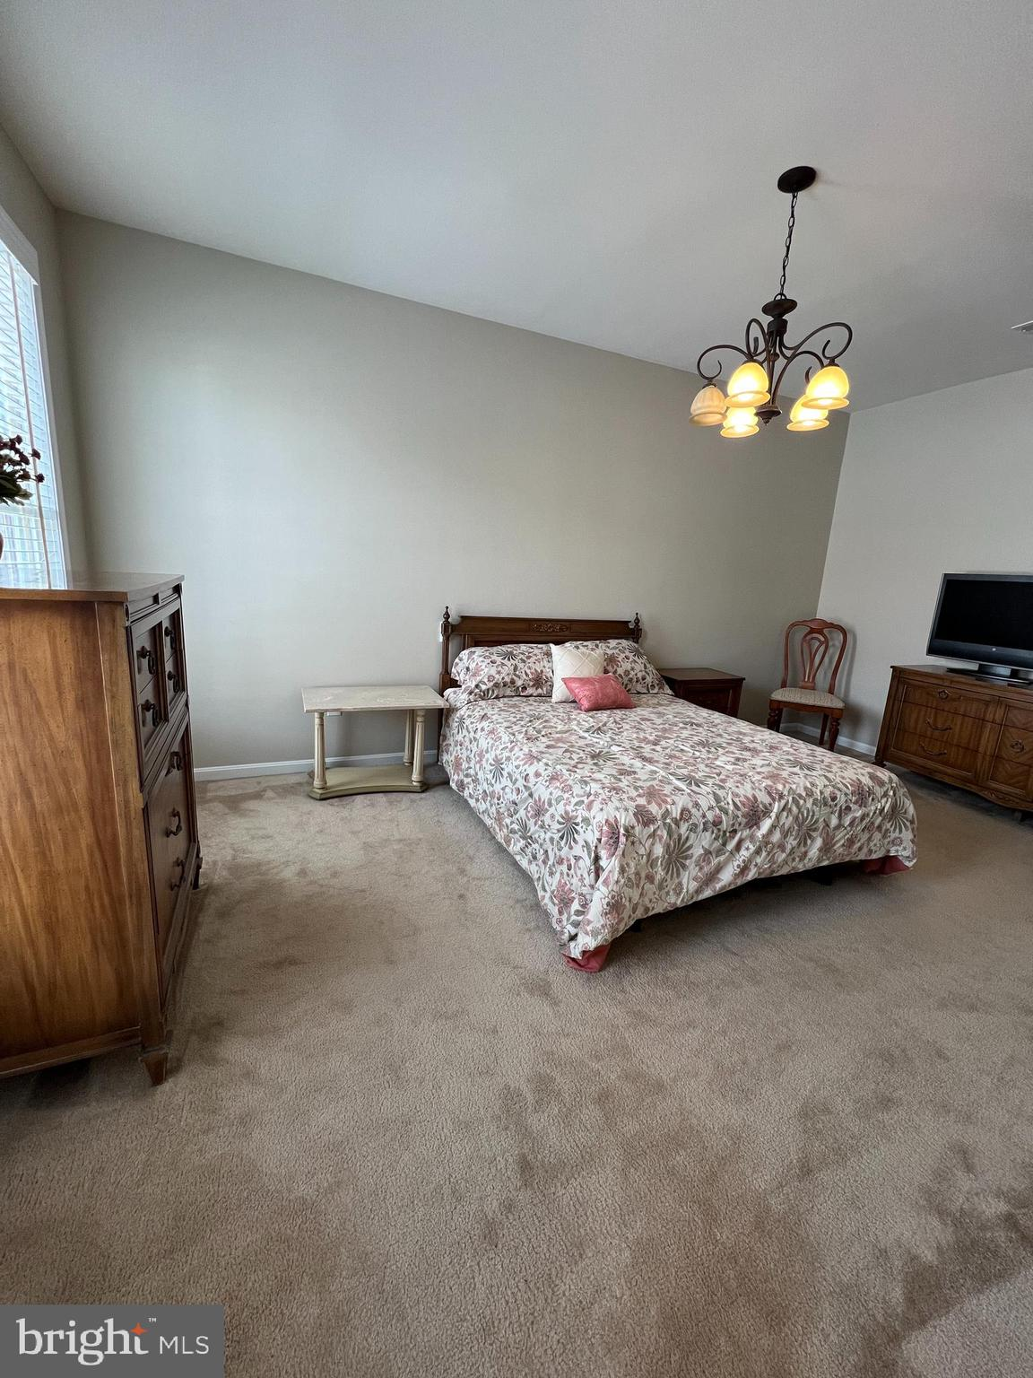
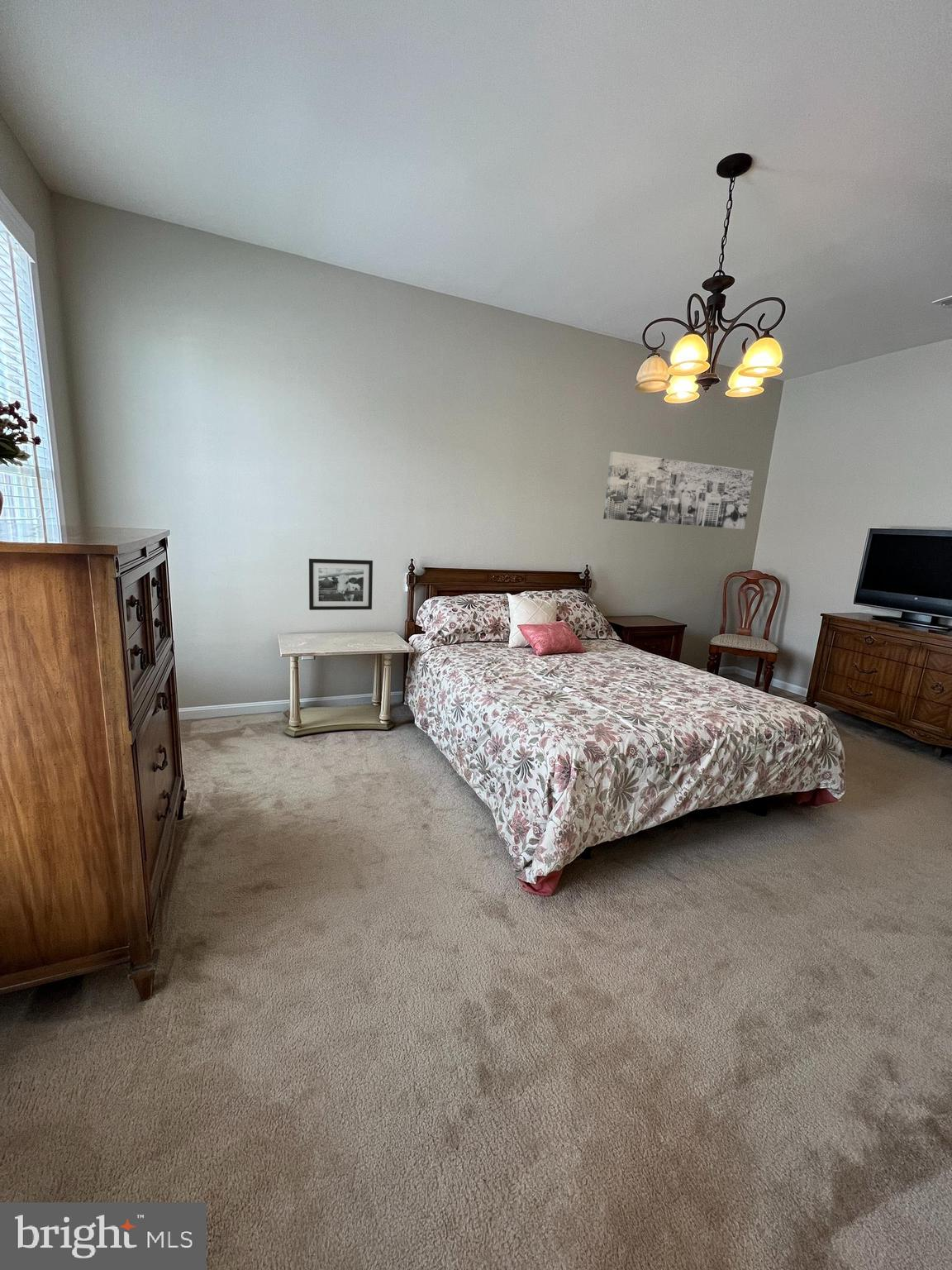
+ picture frame [308,558,374,611]
+ wall art [602,451,754,530]
